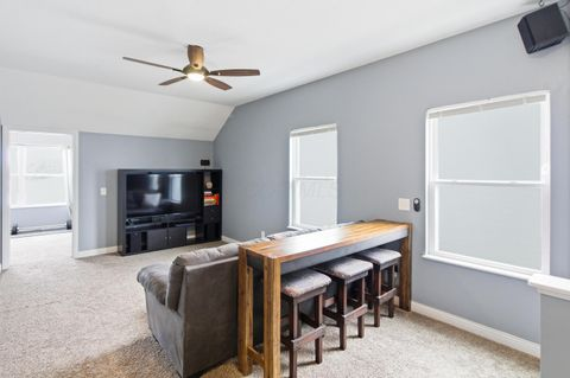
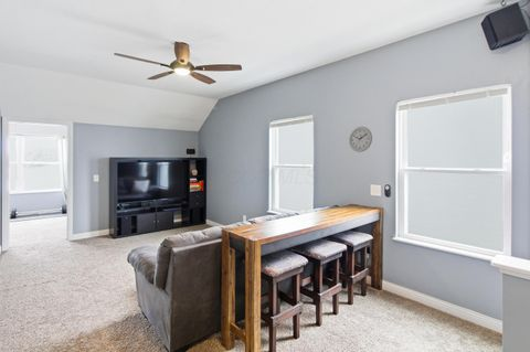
+ wall clock [348,126,373,153]
